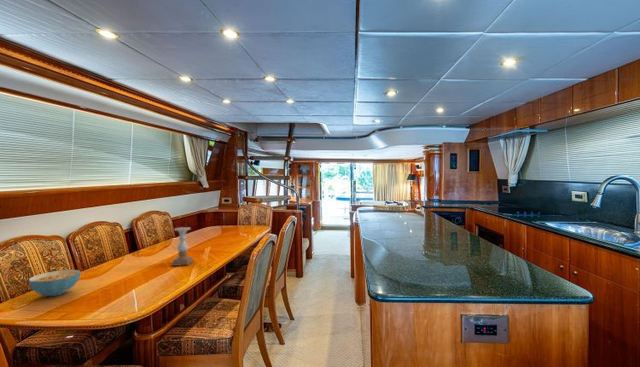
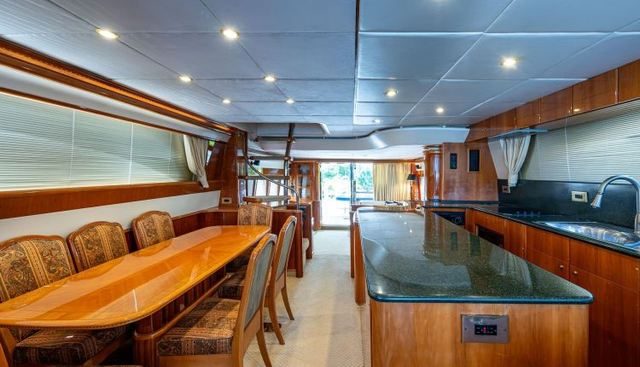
- cereal bowl [28,269,82,297]
- candle holder [170,226,194,267]
